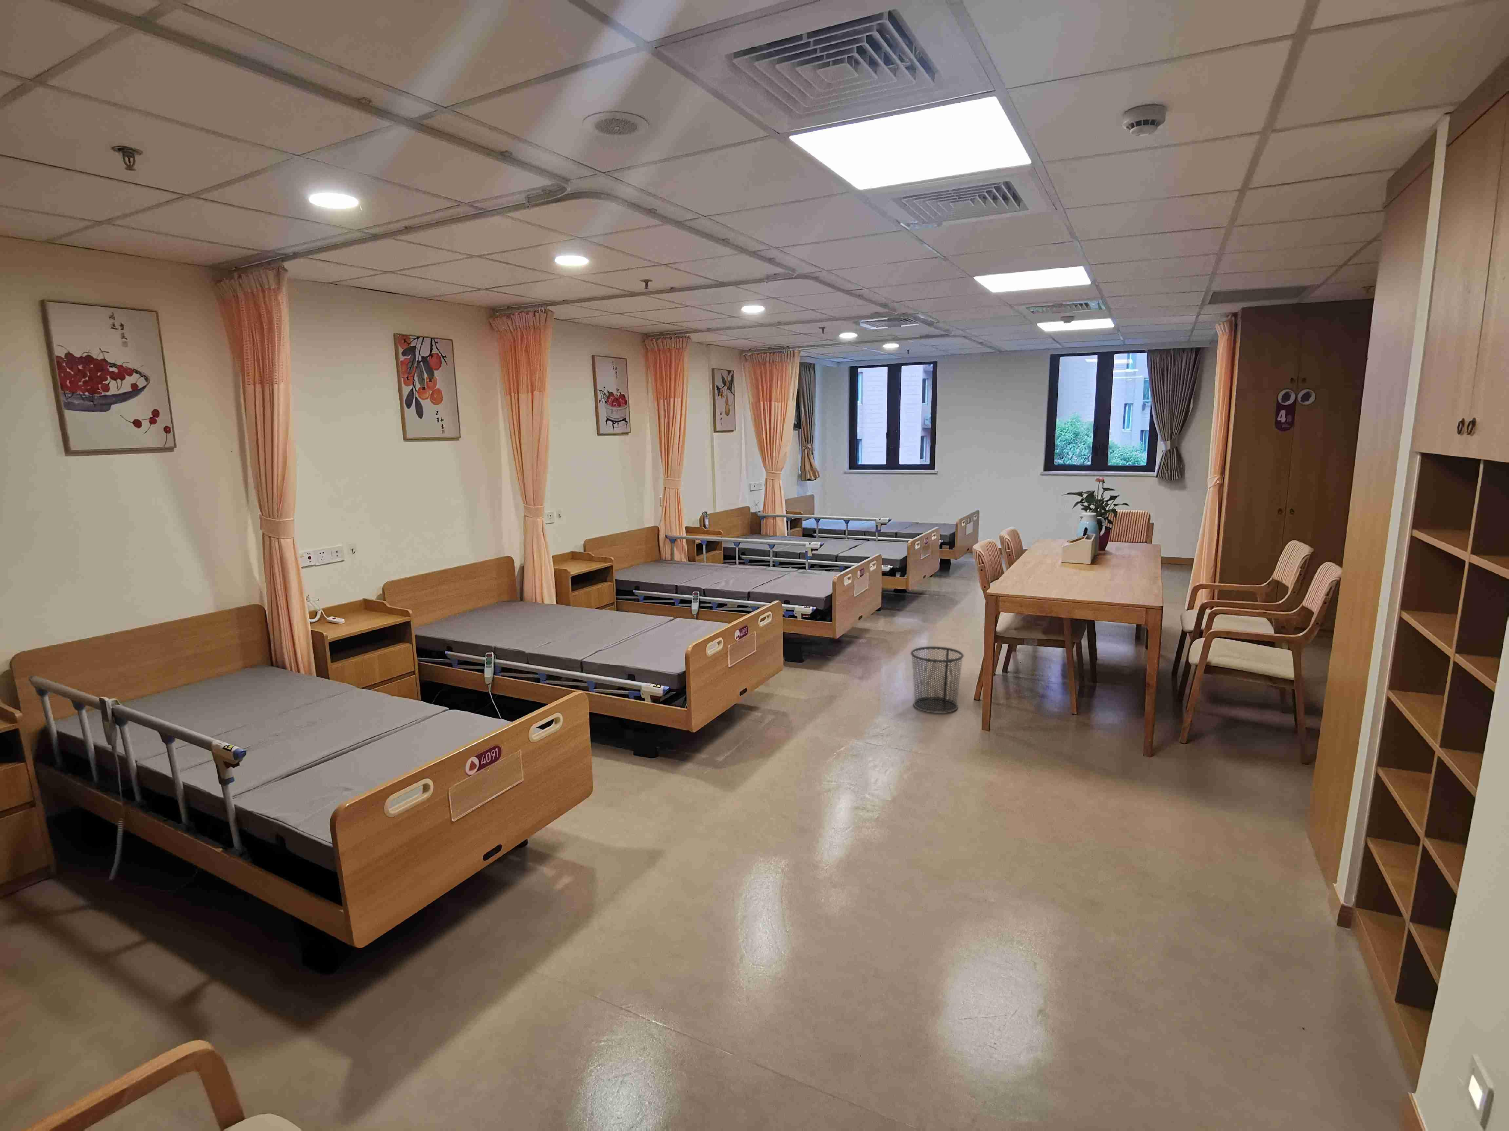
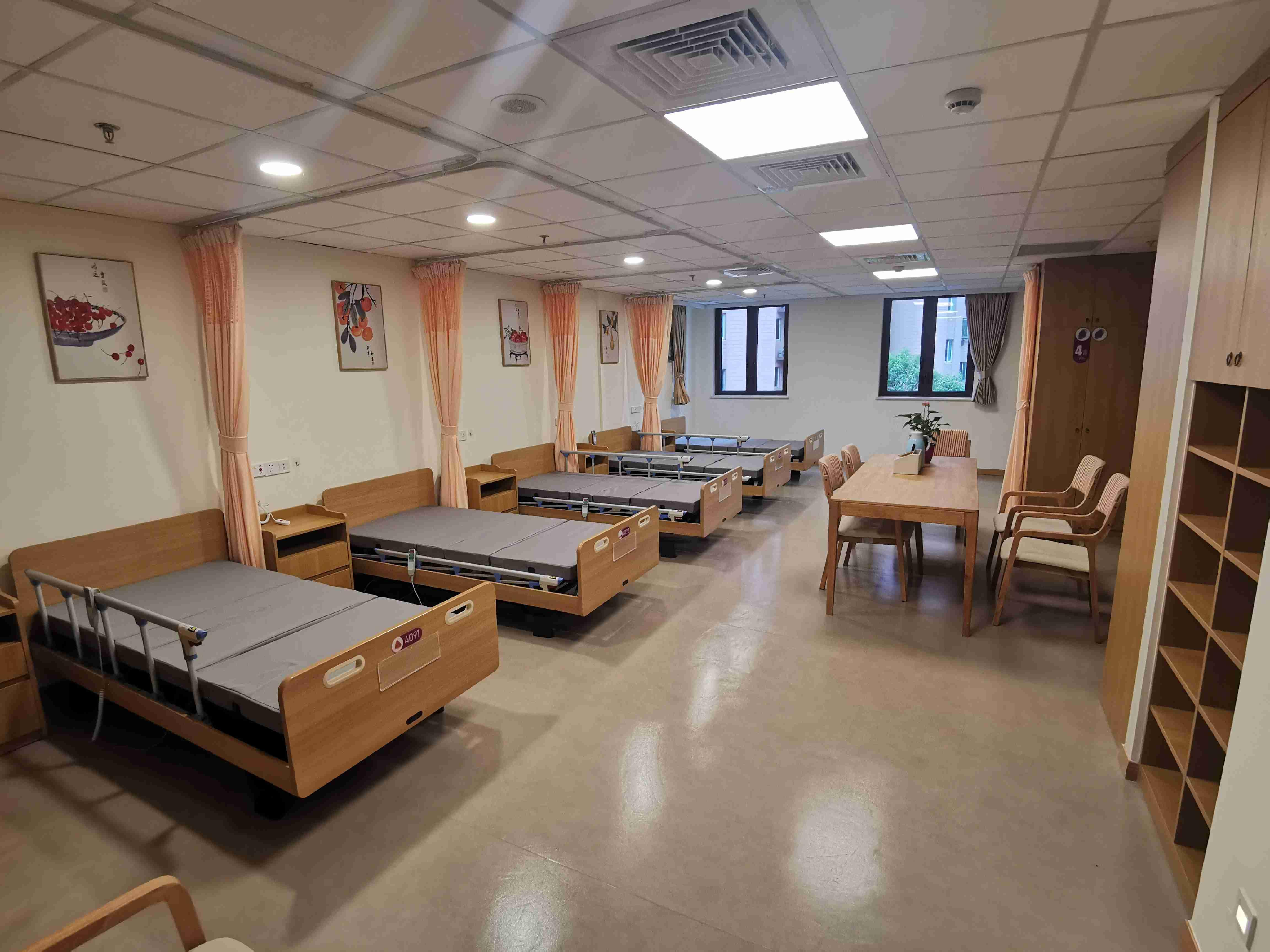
- trash can [910,646,964,714]
